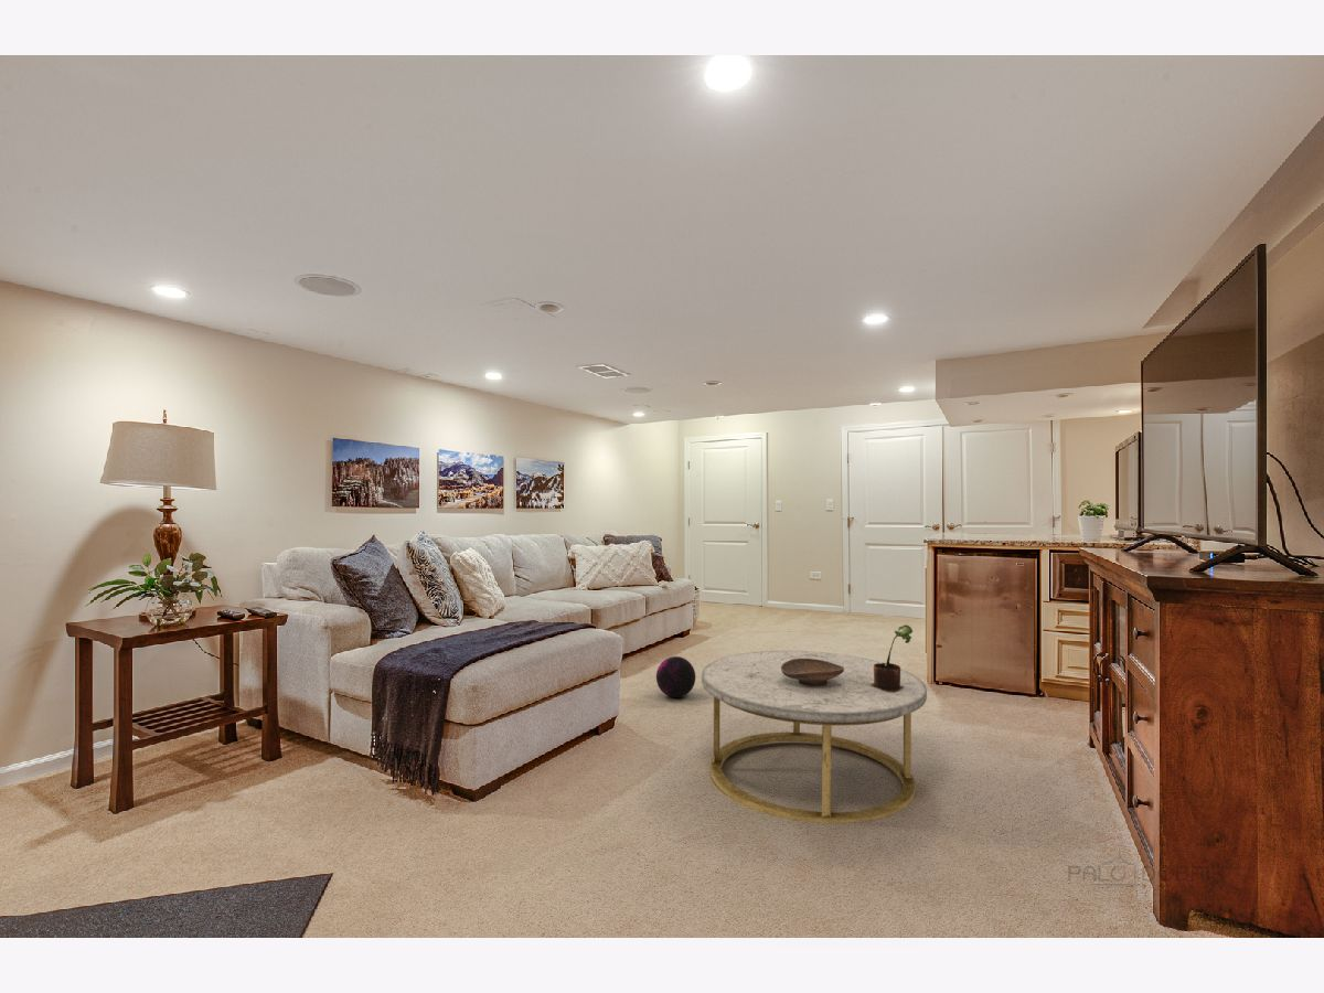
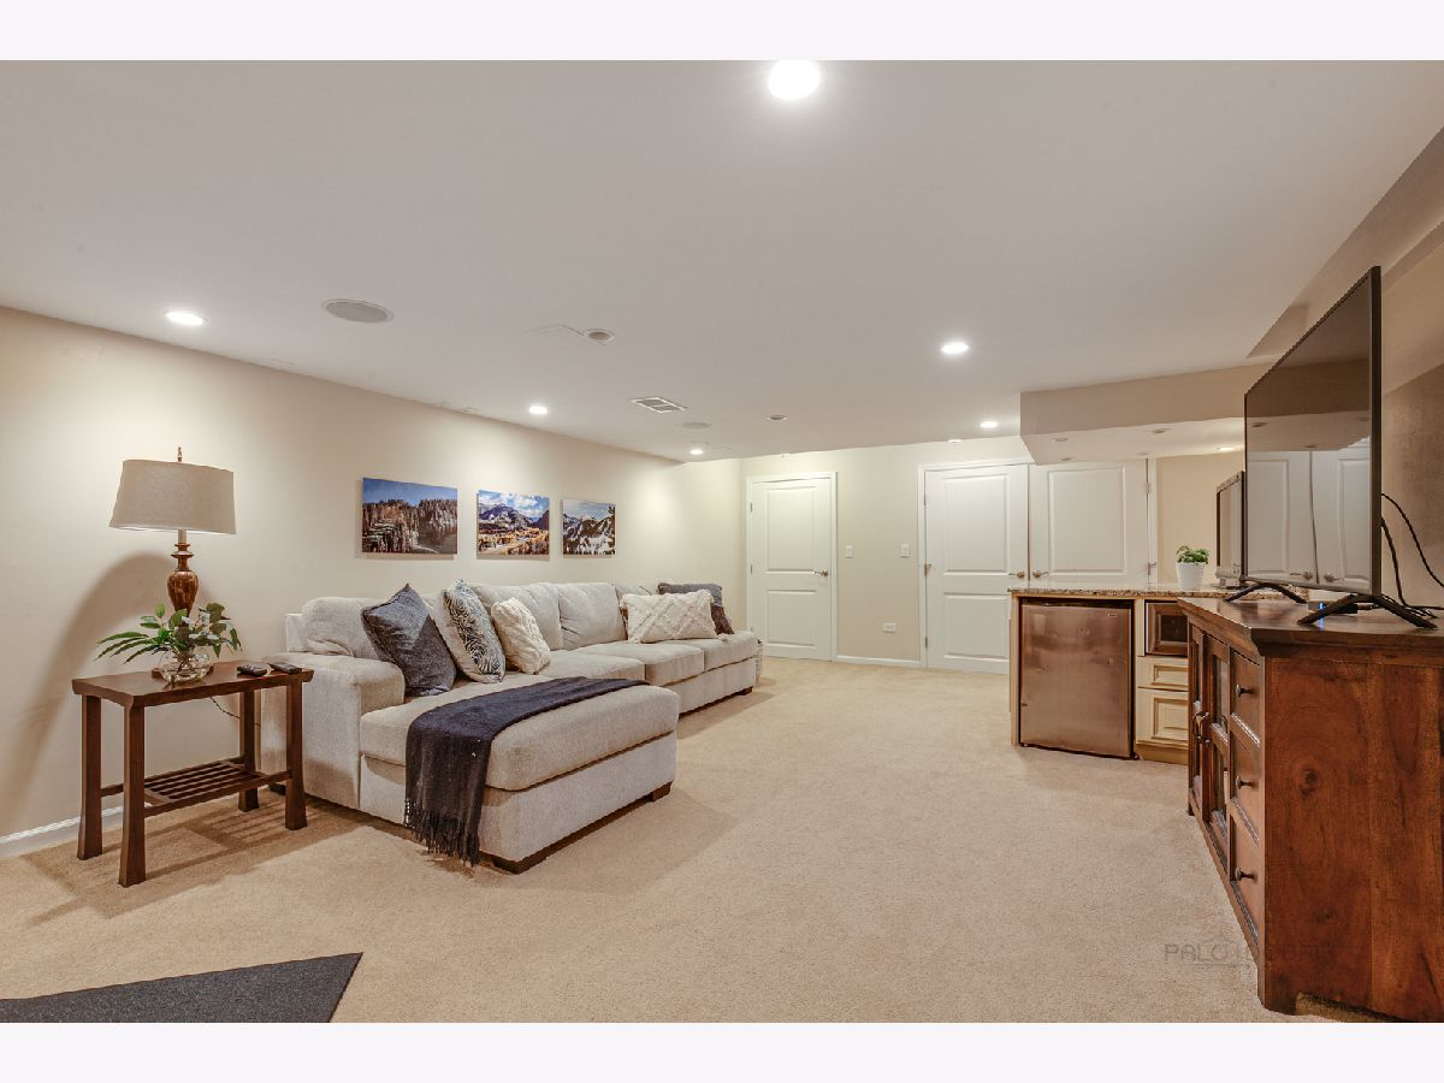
- ball [655,655,696,698]
- coffee table [701,650,928,824]
- decorative bowl [781,659,844,686]
- potted plant [871,623,914,693]
